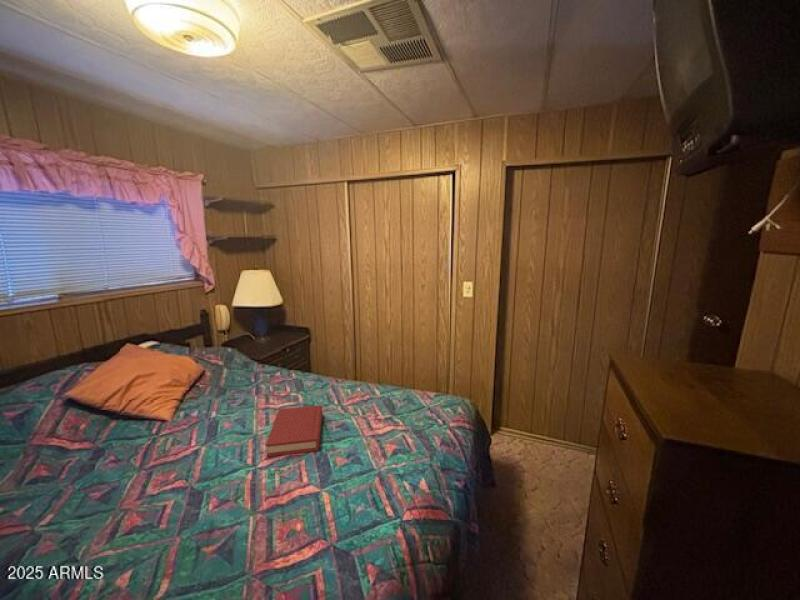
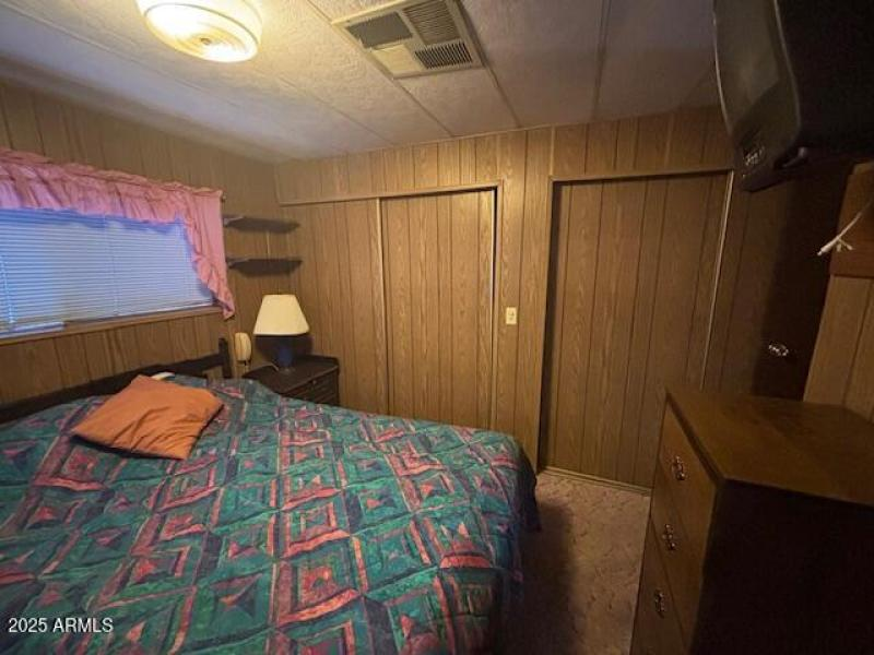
- hardback book [265,404,323,458]
